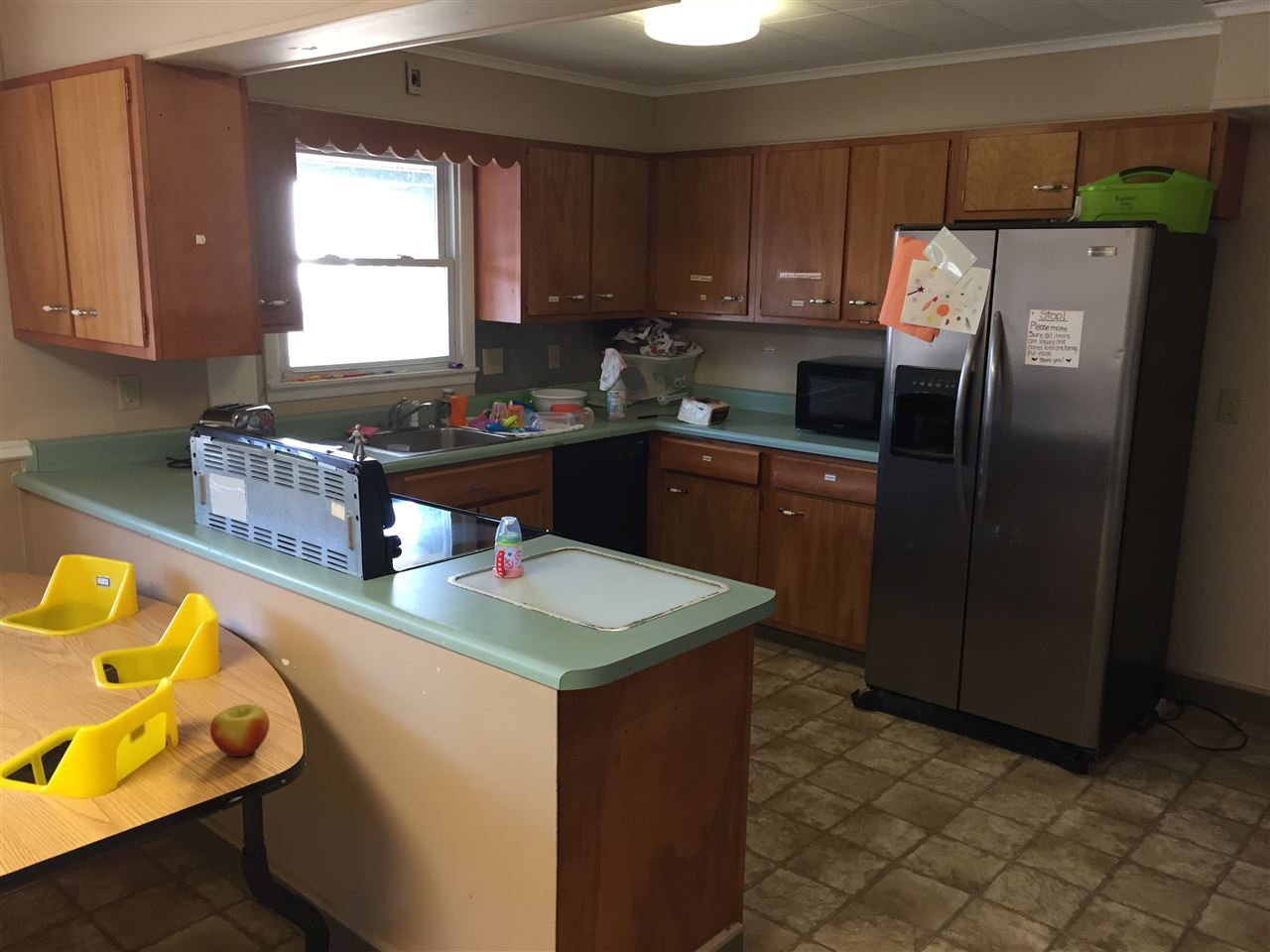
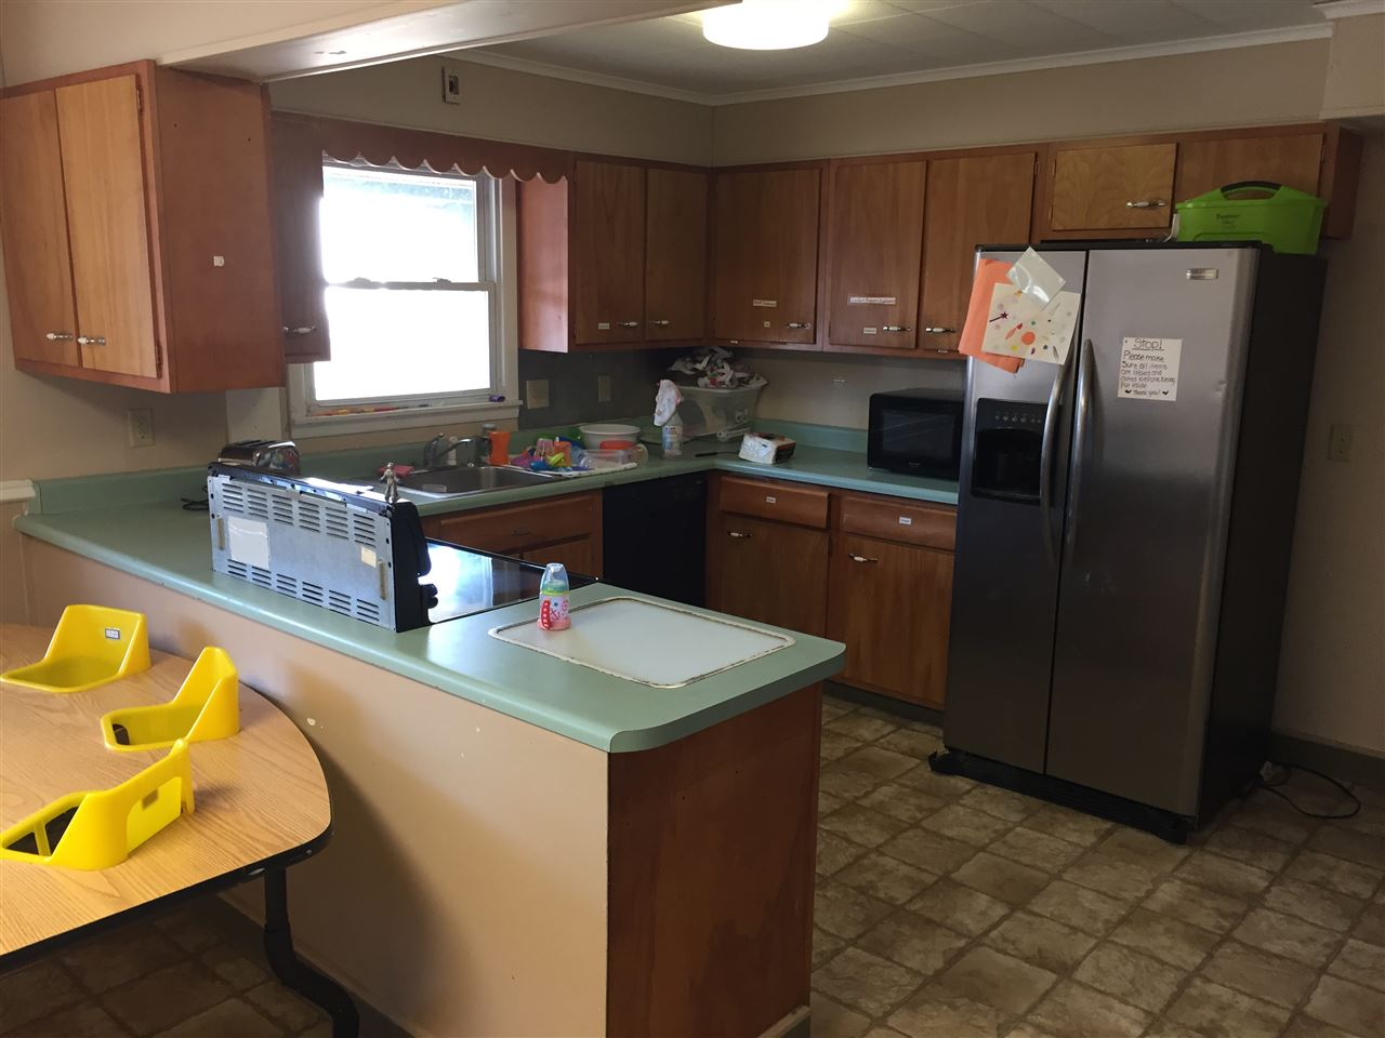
- apple [209,703,271,758]
